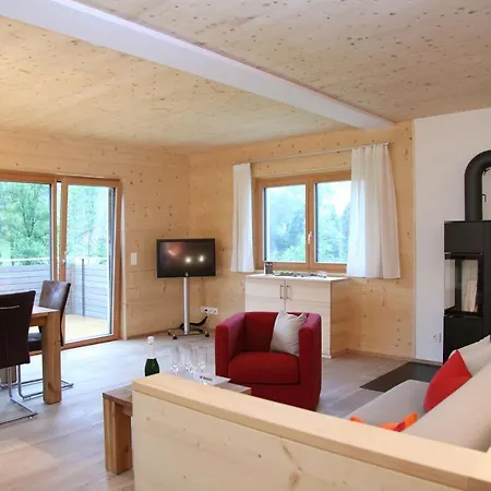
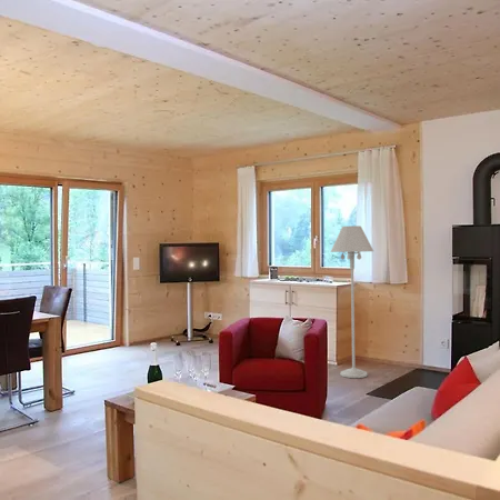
+ floor lamp [330,224,374,379]
